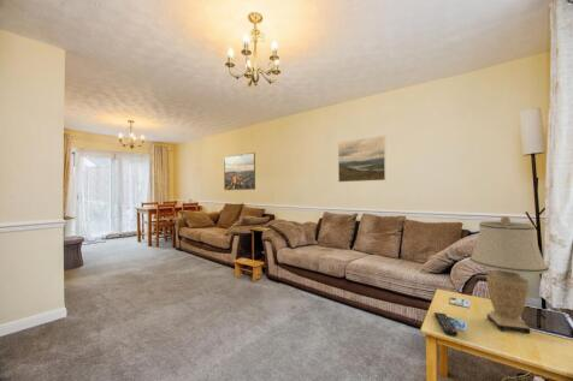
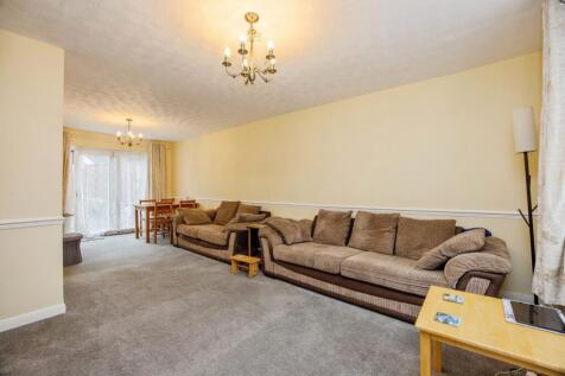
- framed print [223,151,256,191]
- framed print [337,135,386,183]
- remote control [433,311,459,338]
- table lamp [468,215,550,334]
